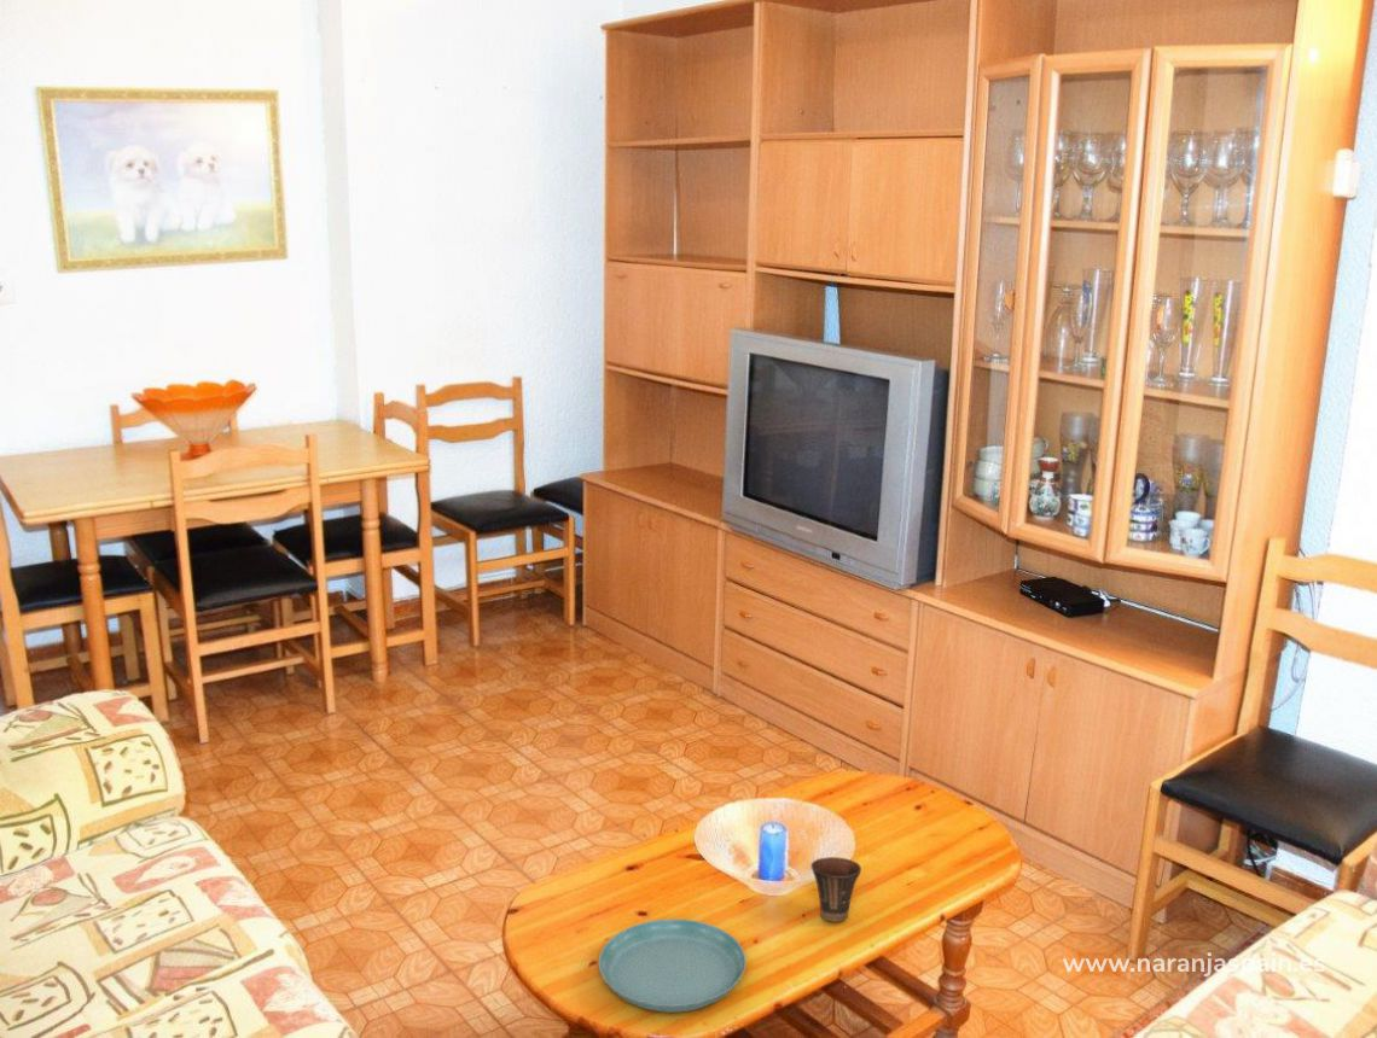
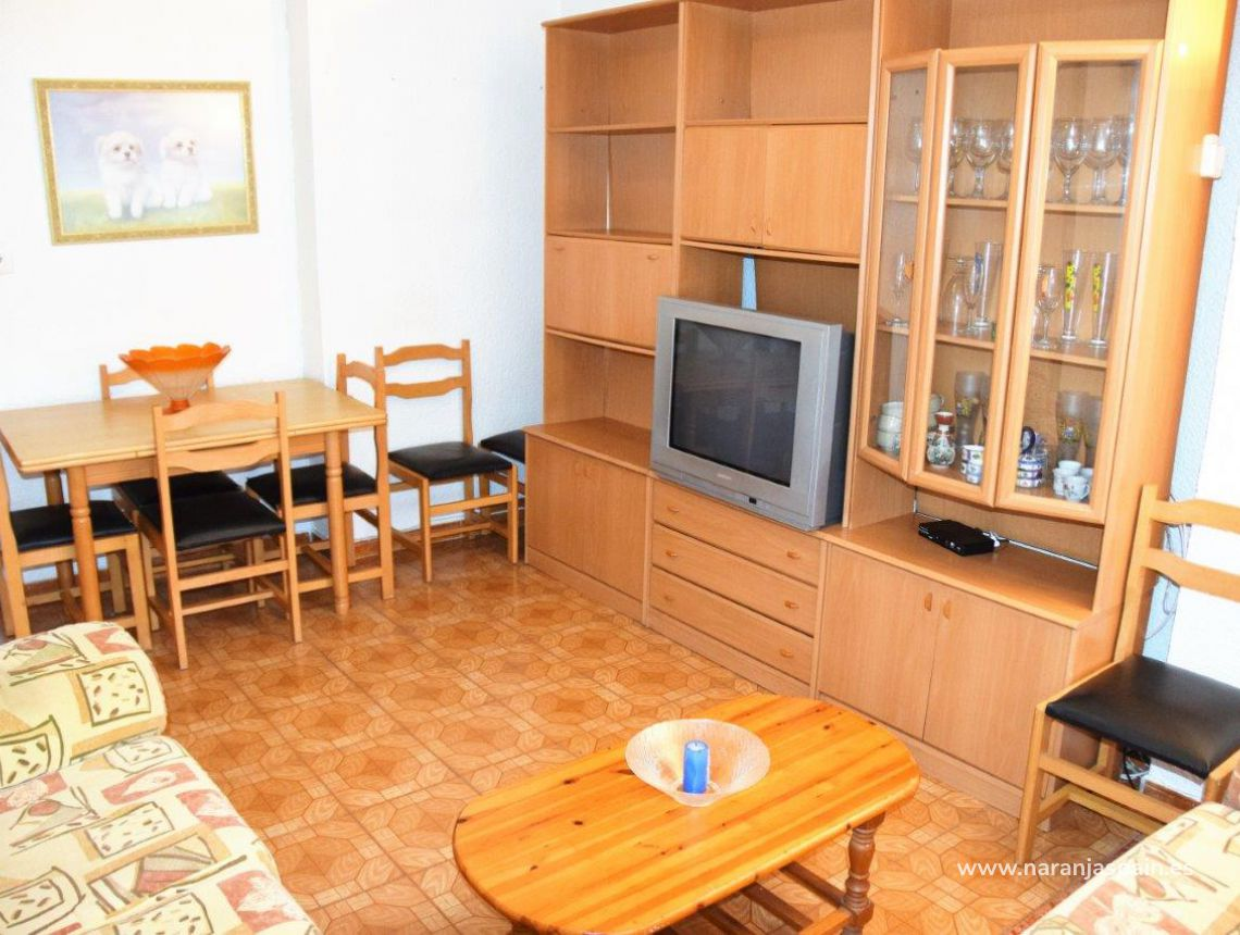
- cup [810,856,862,923]
- saucer [598,919,748,1014]
